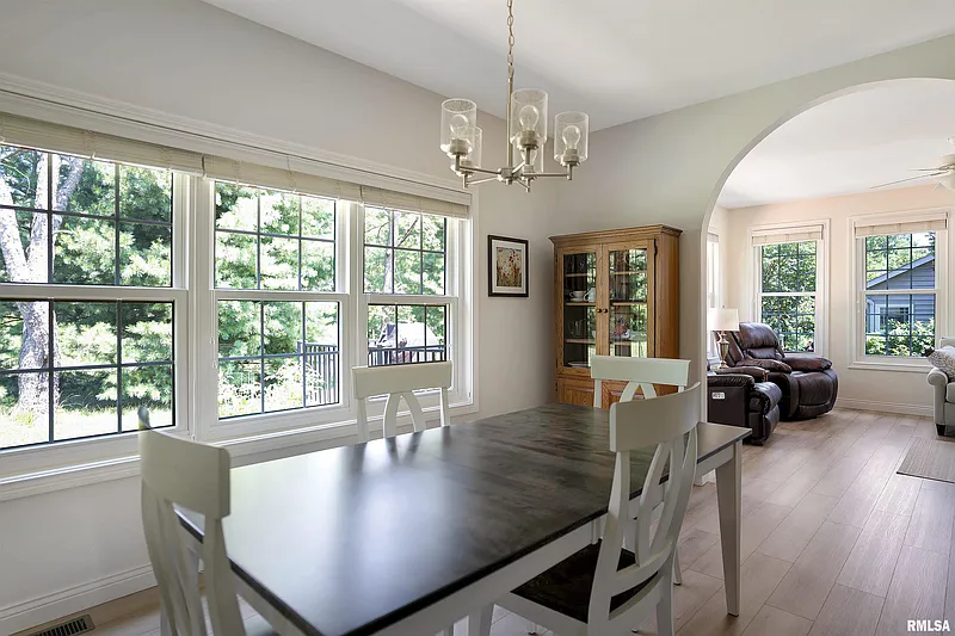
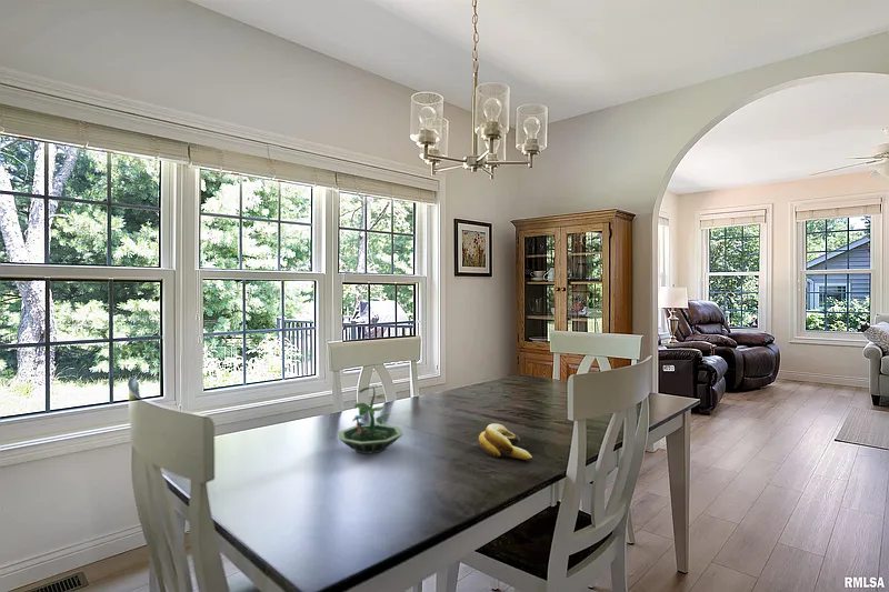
+ terrarium [338,384,404,455]
+ banana [477,422,533,461]
